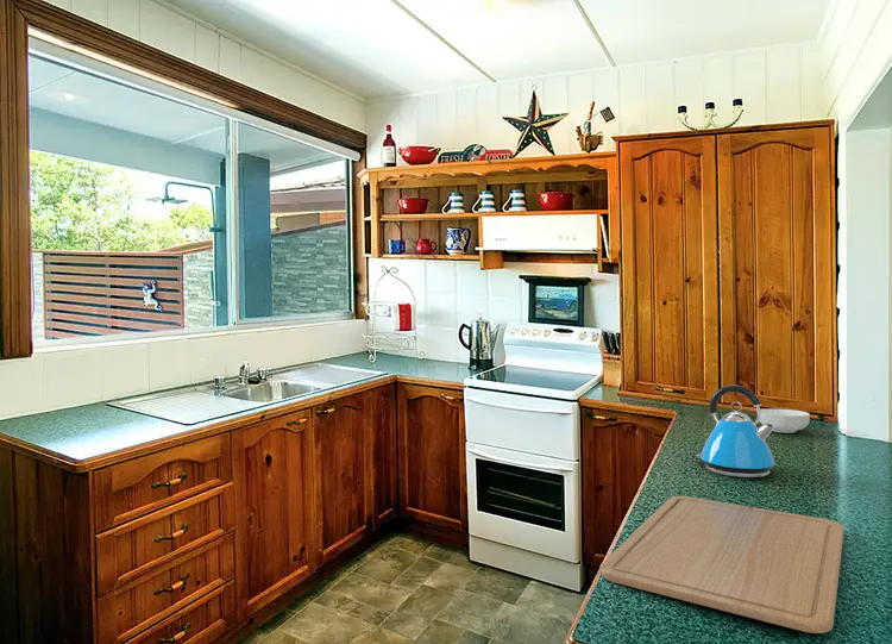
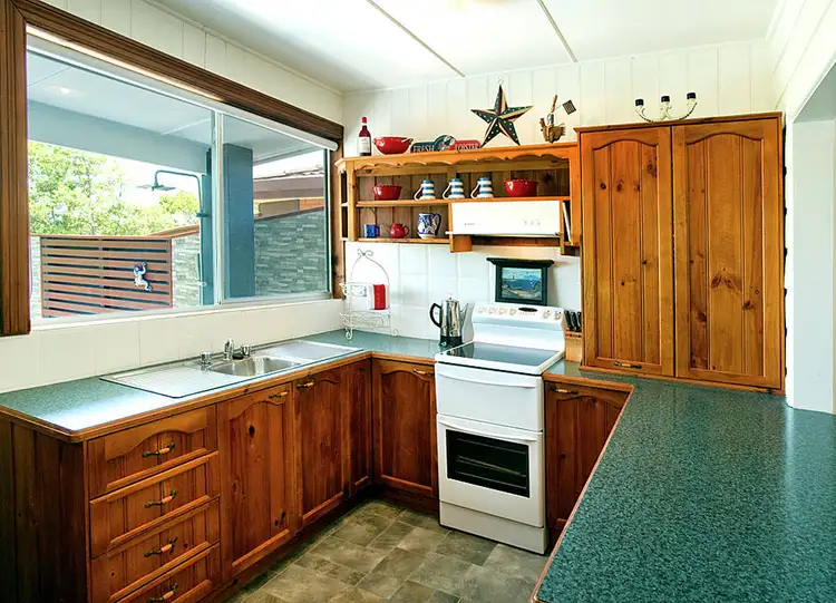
- chopping board [598,495,846,634]
- kettle [696,383,777,479]
- cereal bowl [759,408,811,434]
